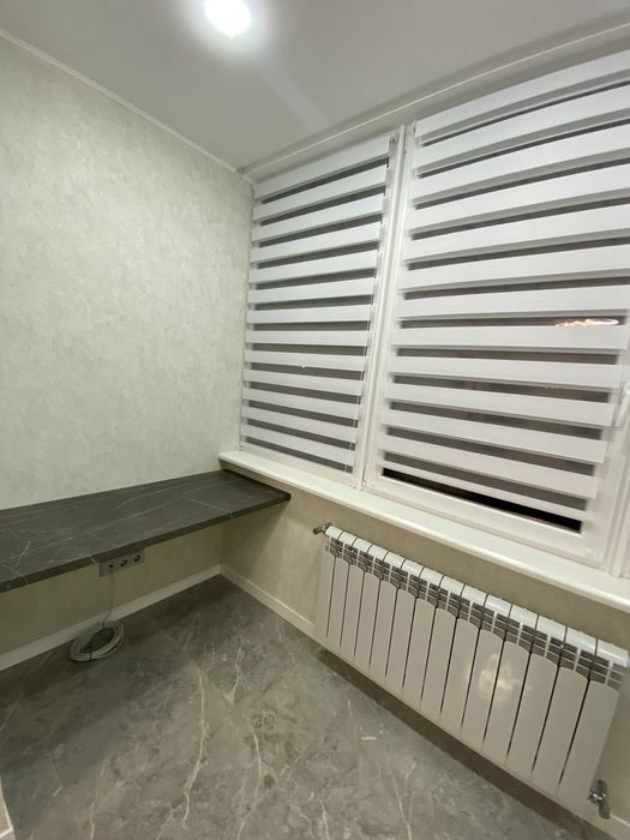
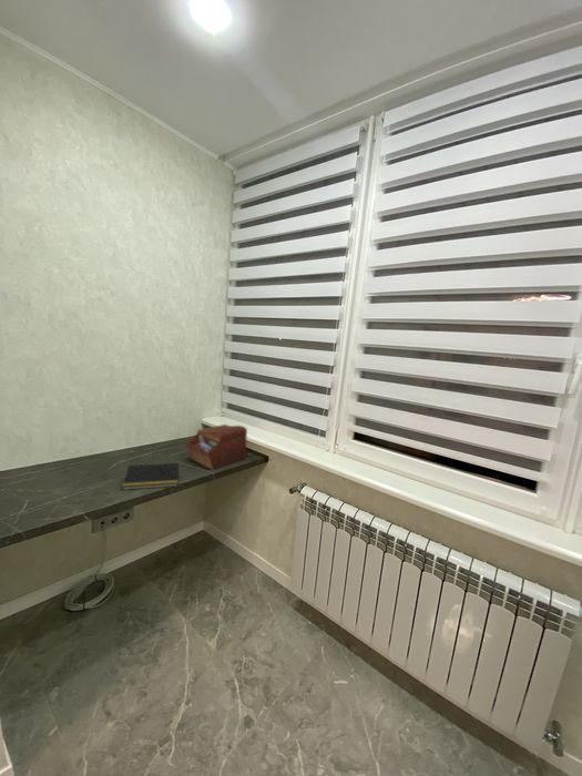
+ notepad [121,462,180,491]
+ sewing box [185,423,248,471]
